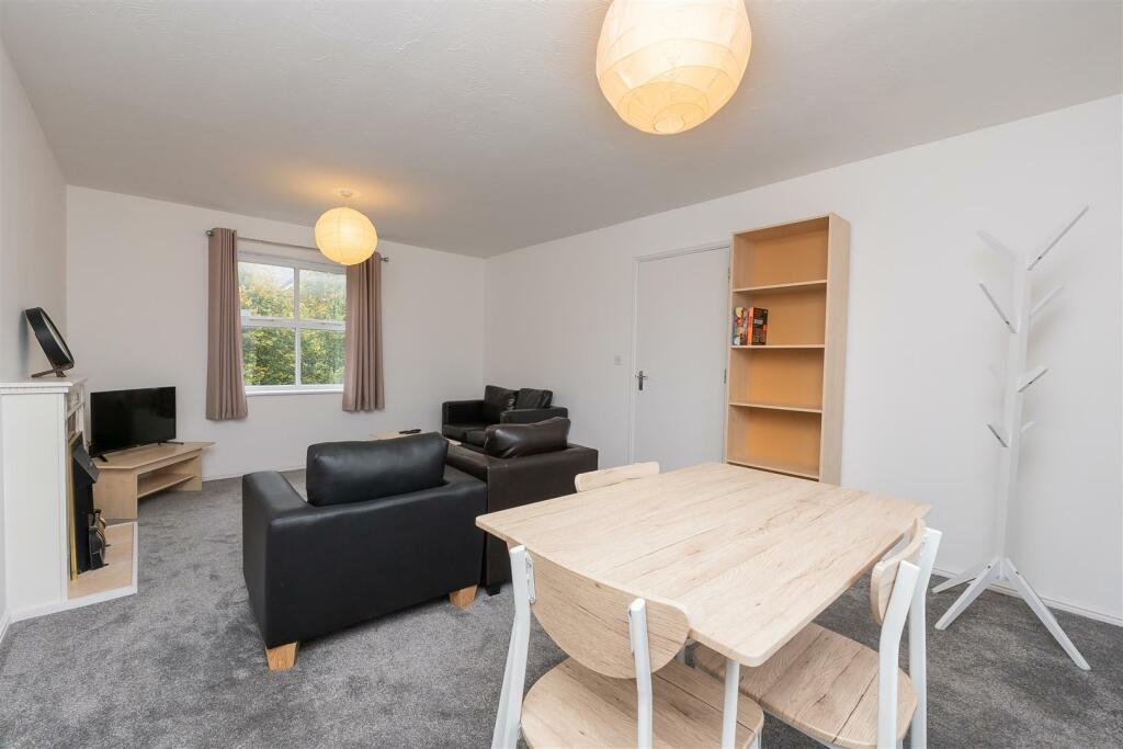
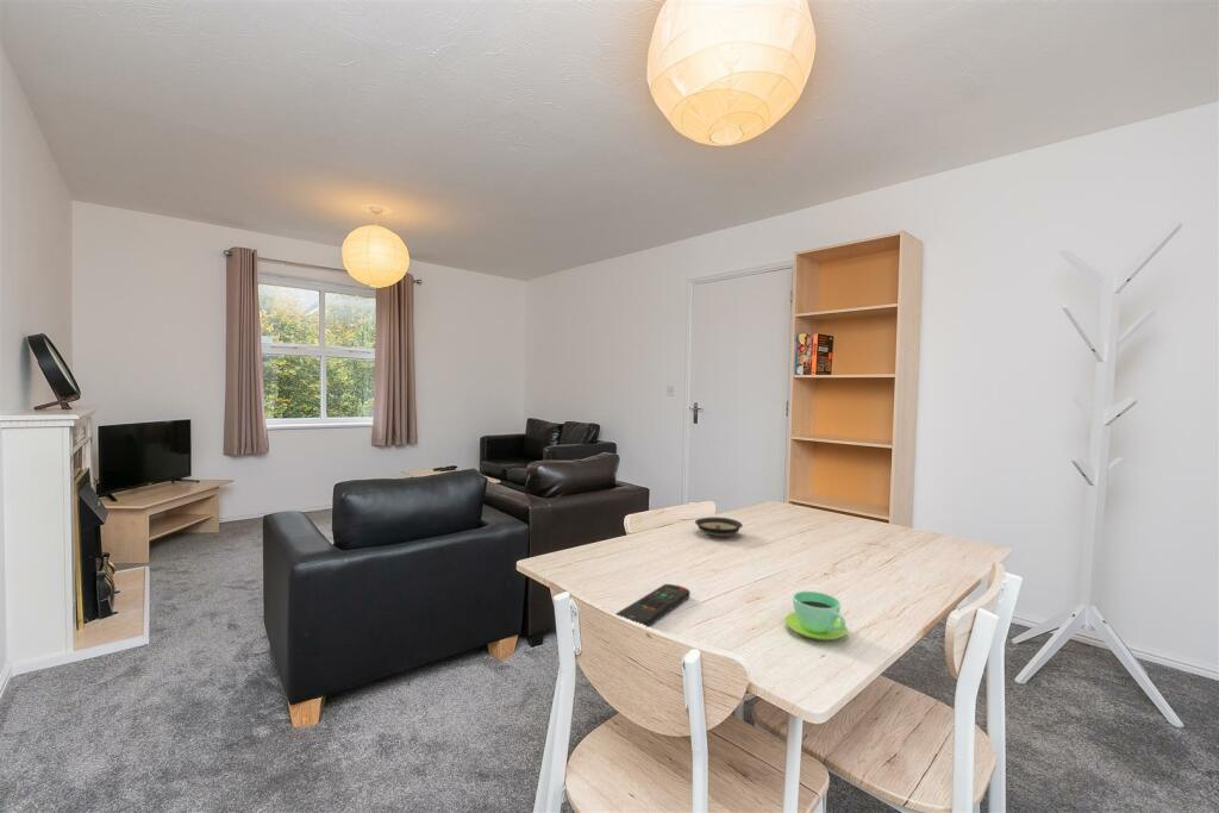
+ cup [783,590,849,642]
+ saucer [694,517,744,538]
+ remote control [614,583,692,627]
